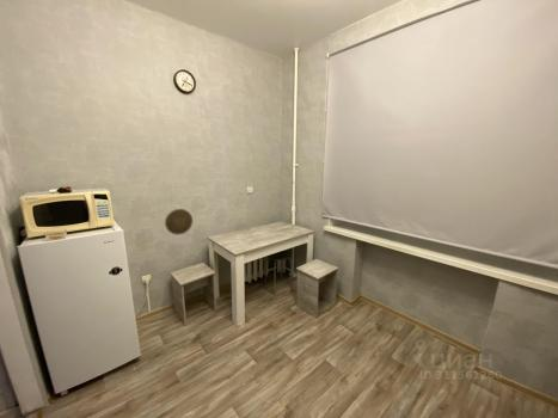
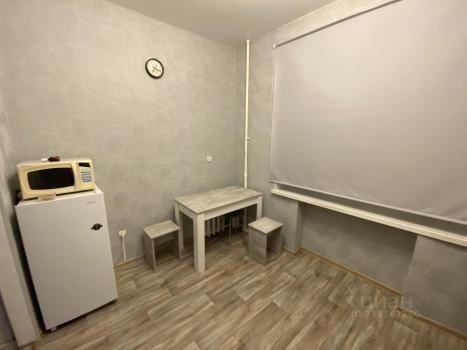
- decorative plate [164,208,194,235]
